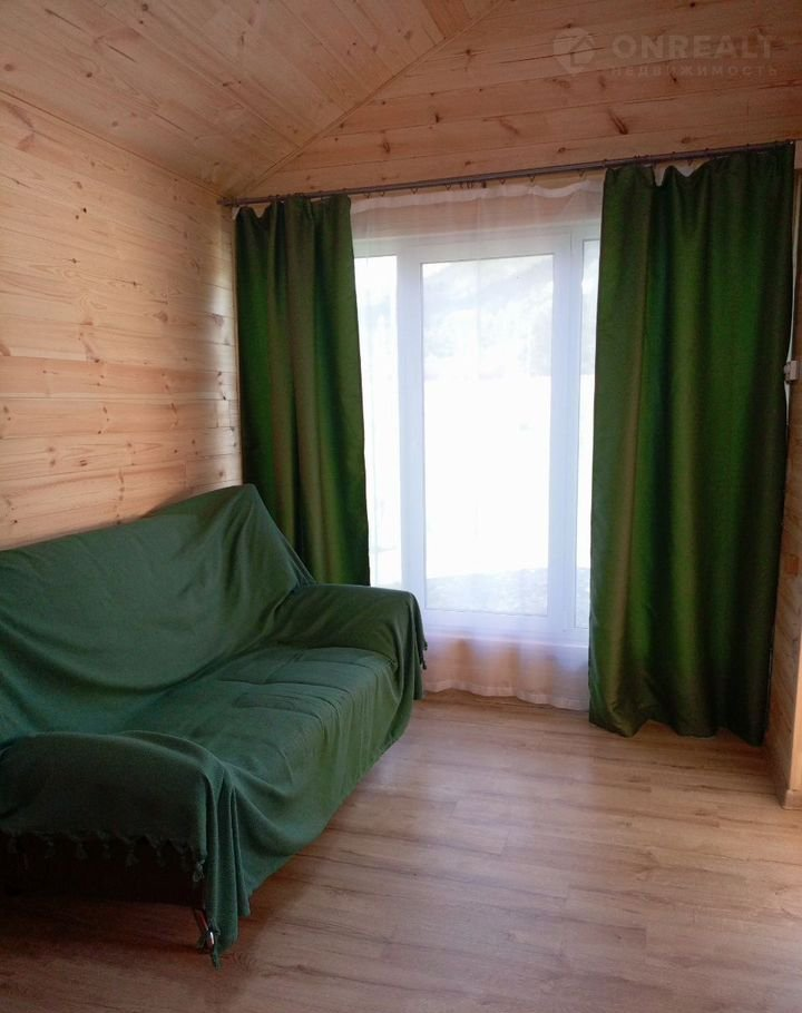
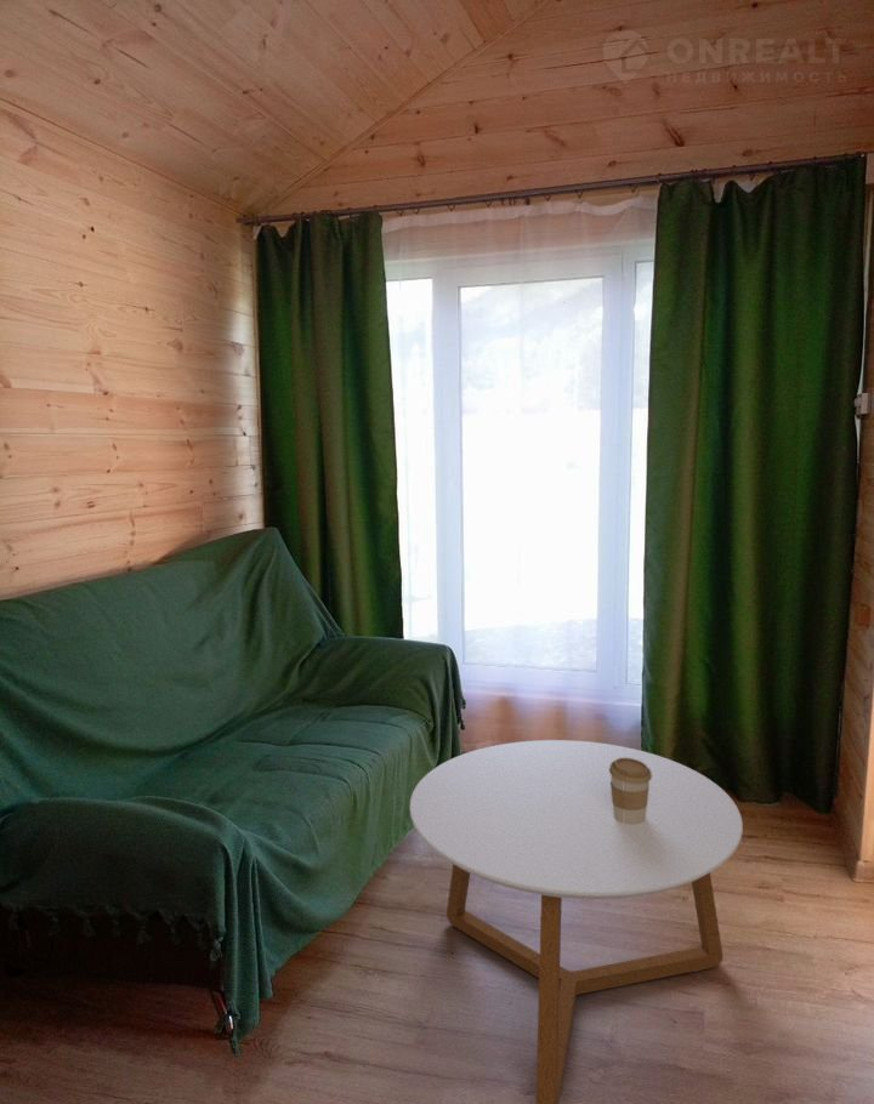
+ coffee table [409,739,744,1104]
+ coffee cup [609,758,652,825]
